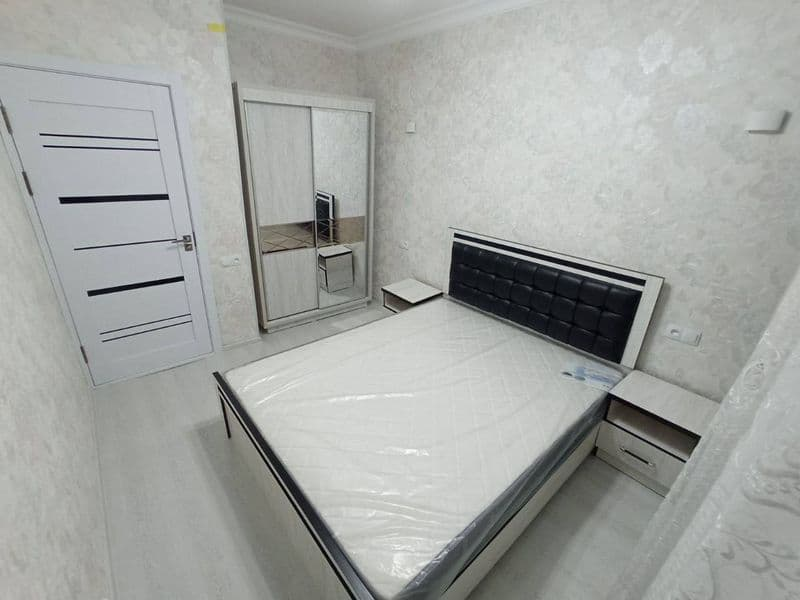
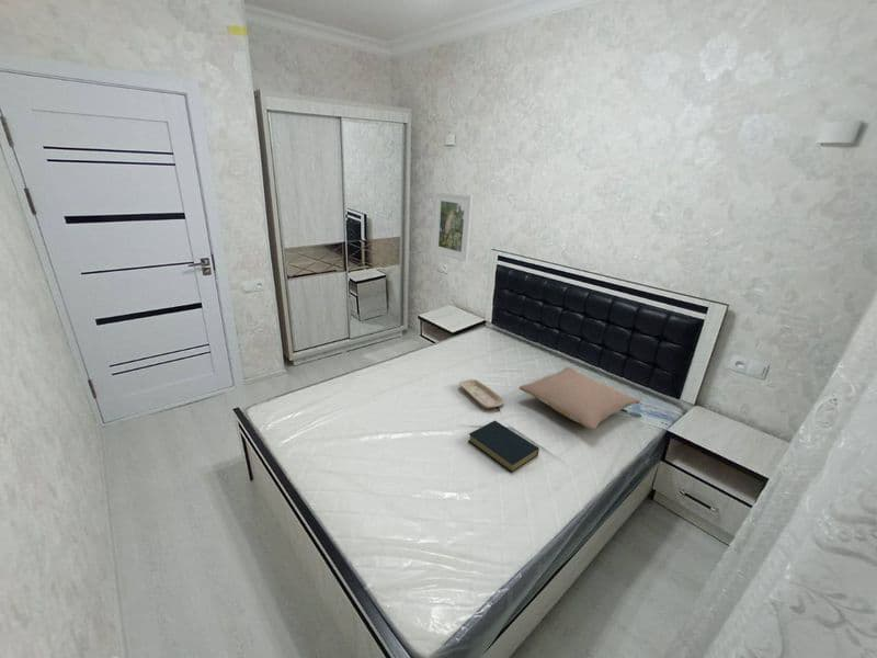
+ pillow [519,366,641,431]
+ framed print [432,191,474,263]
+ hardback book [467,420,540,474]
+ tray [458,378,505,410]
